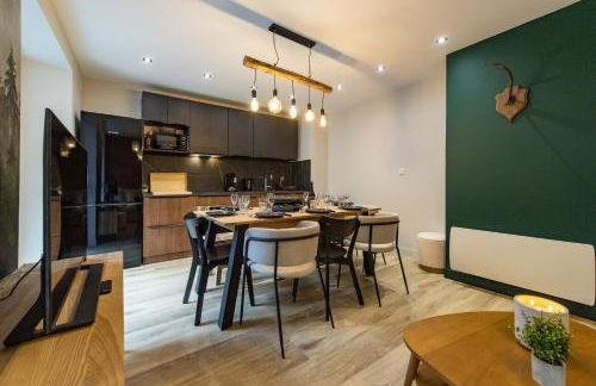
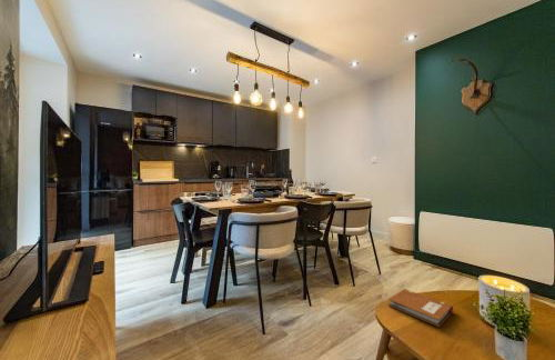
+ notebook [387,288,456,328]
